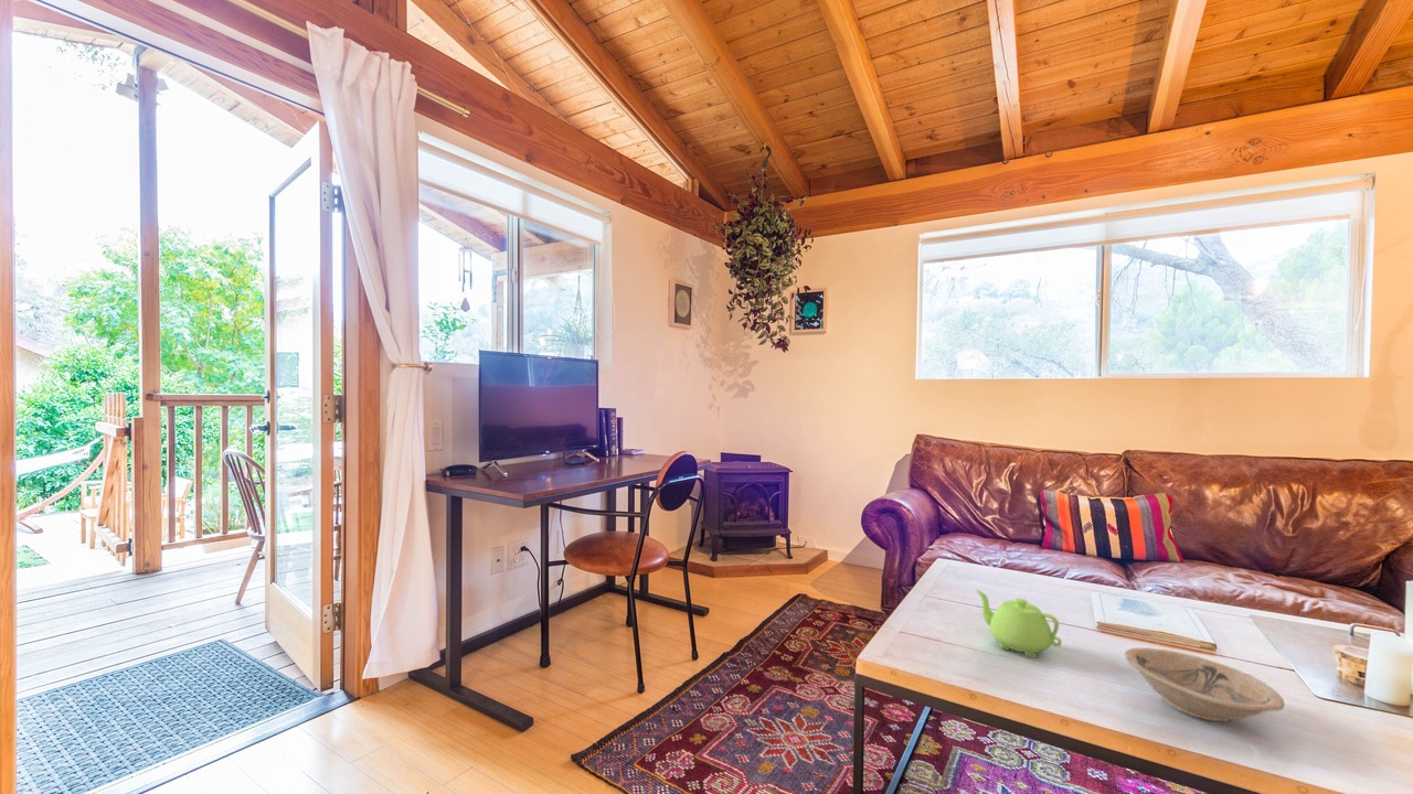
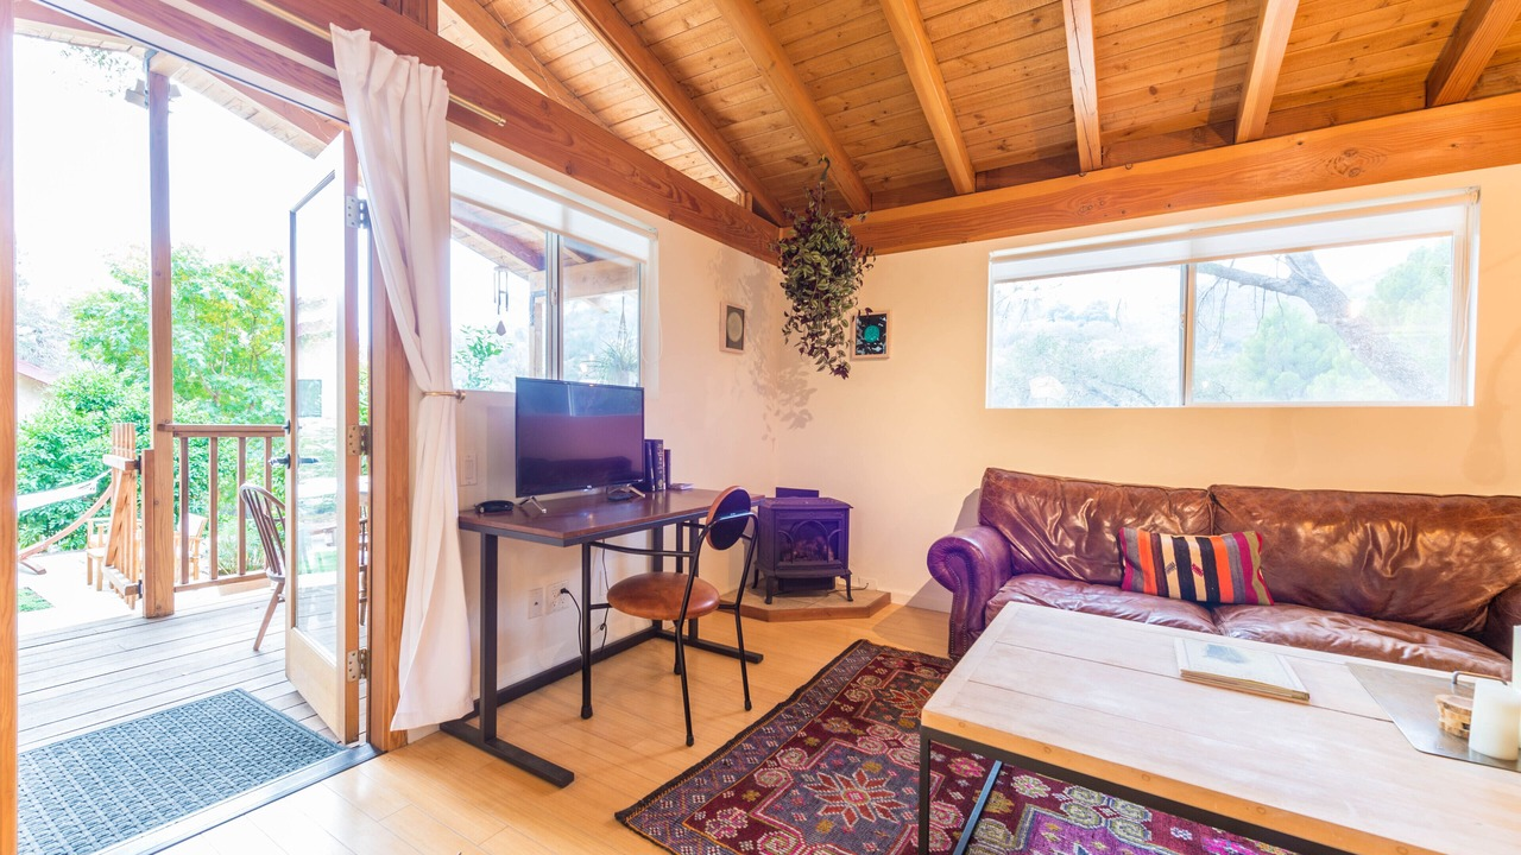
- bowl [1124,646,1286,722]
- teapot [975,589,1063,658]
